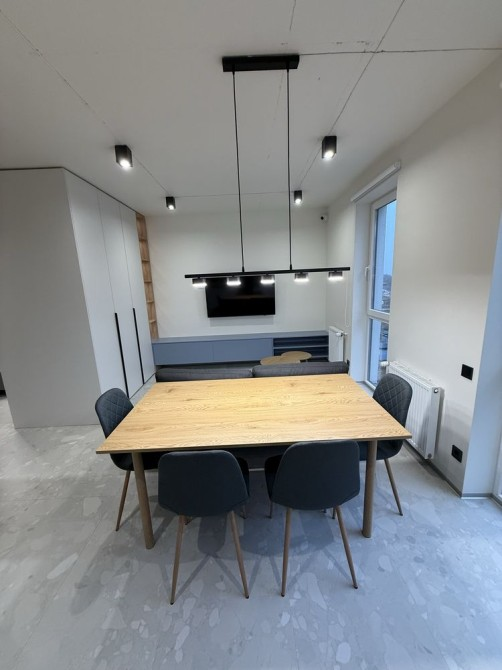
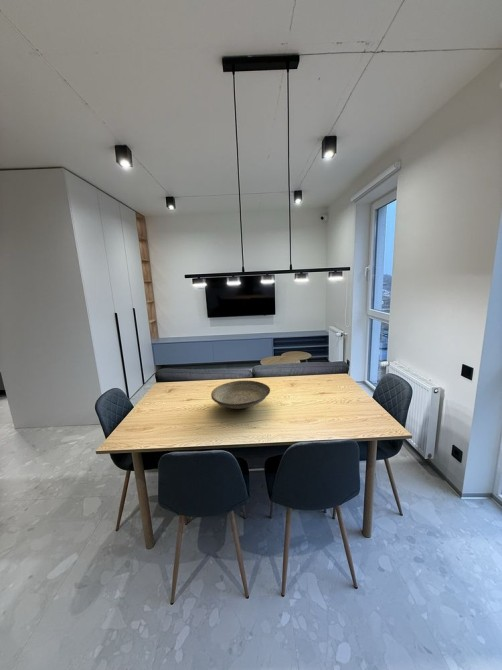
+ decorative bowl [210,380,271,410]
